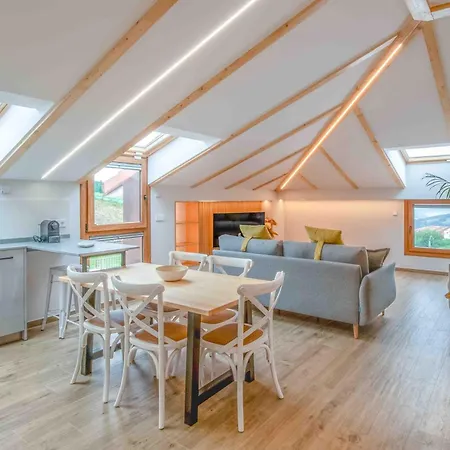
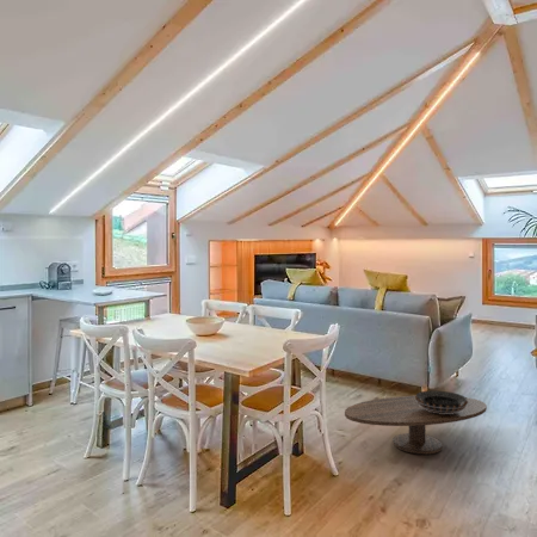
+ decorative bowl [414,389,468,414]
+ coffee table [344,395,488,456]
